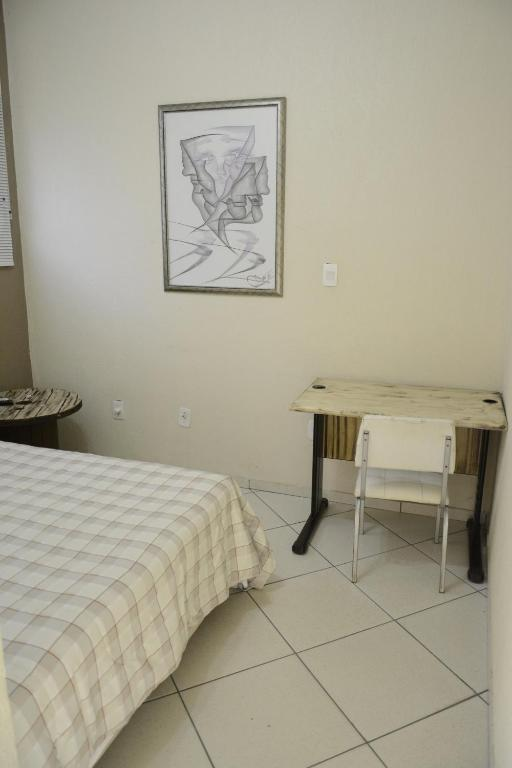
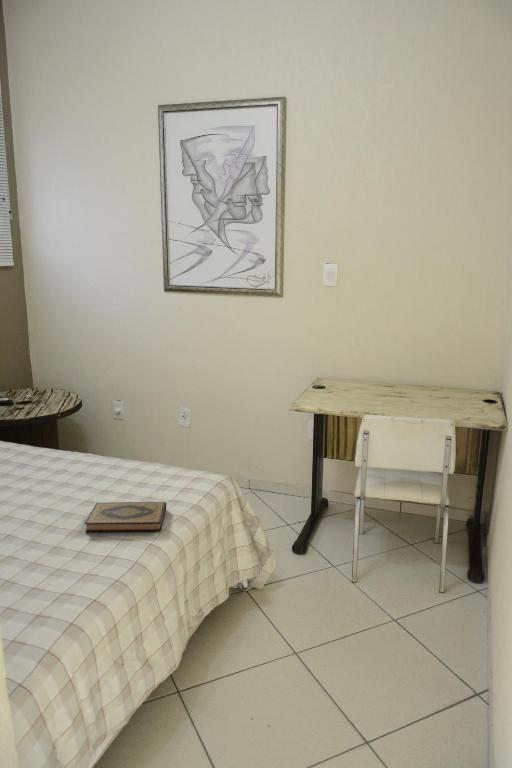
+ hardback book [84,501,167,533]
